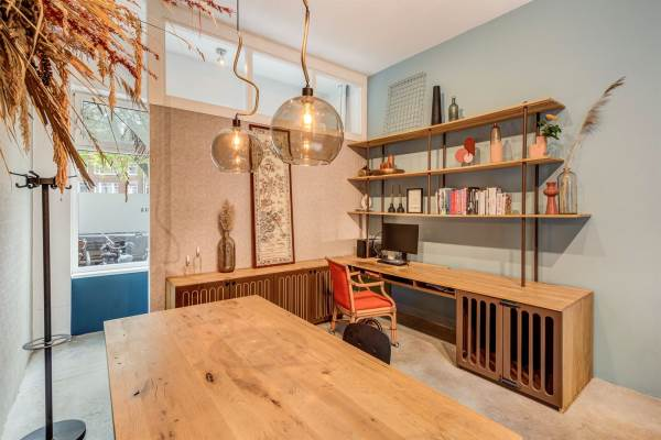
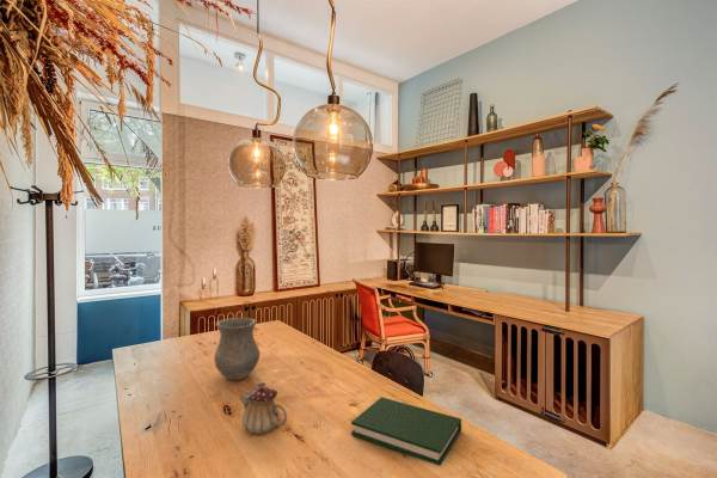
+ hardback book [350,396,462,467]
+ teapot [238,381,288,436]
+ vase [213,317,261,381]
